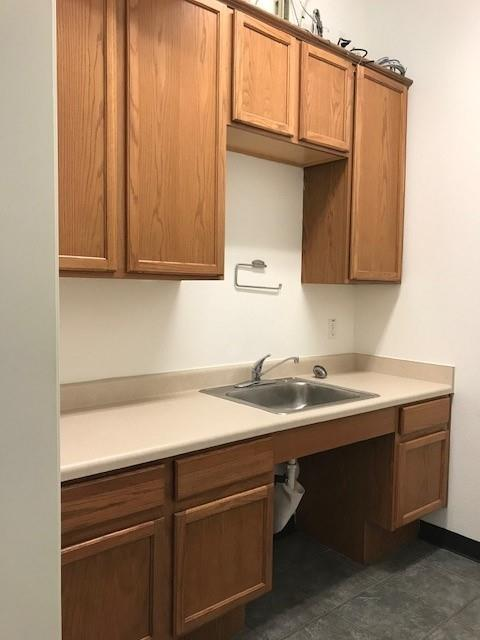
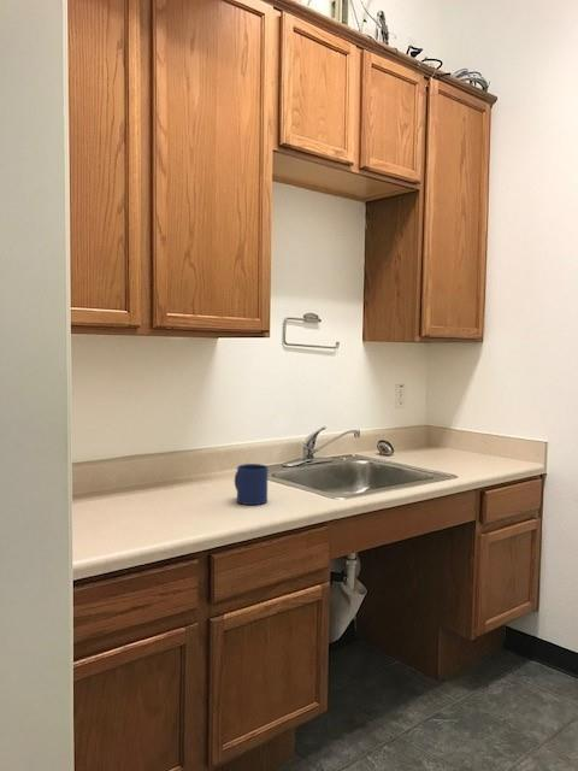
+ mug [234,463,269,506]
